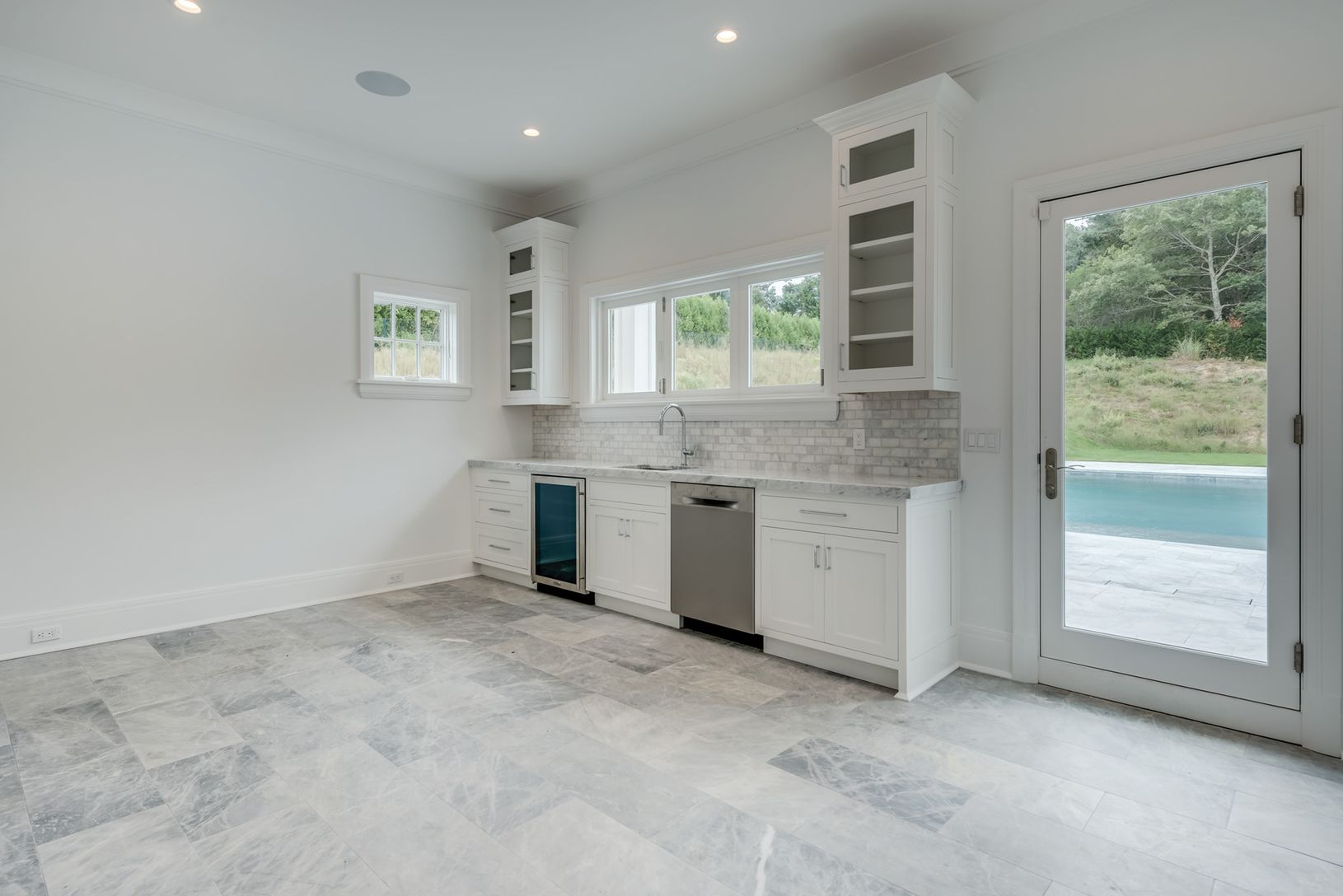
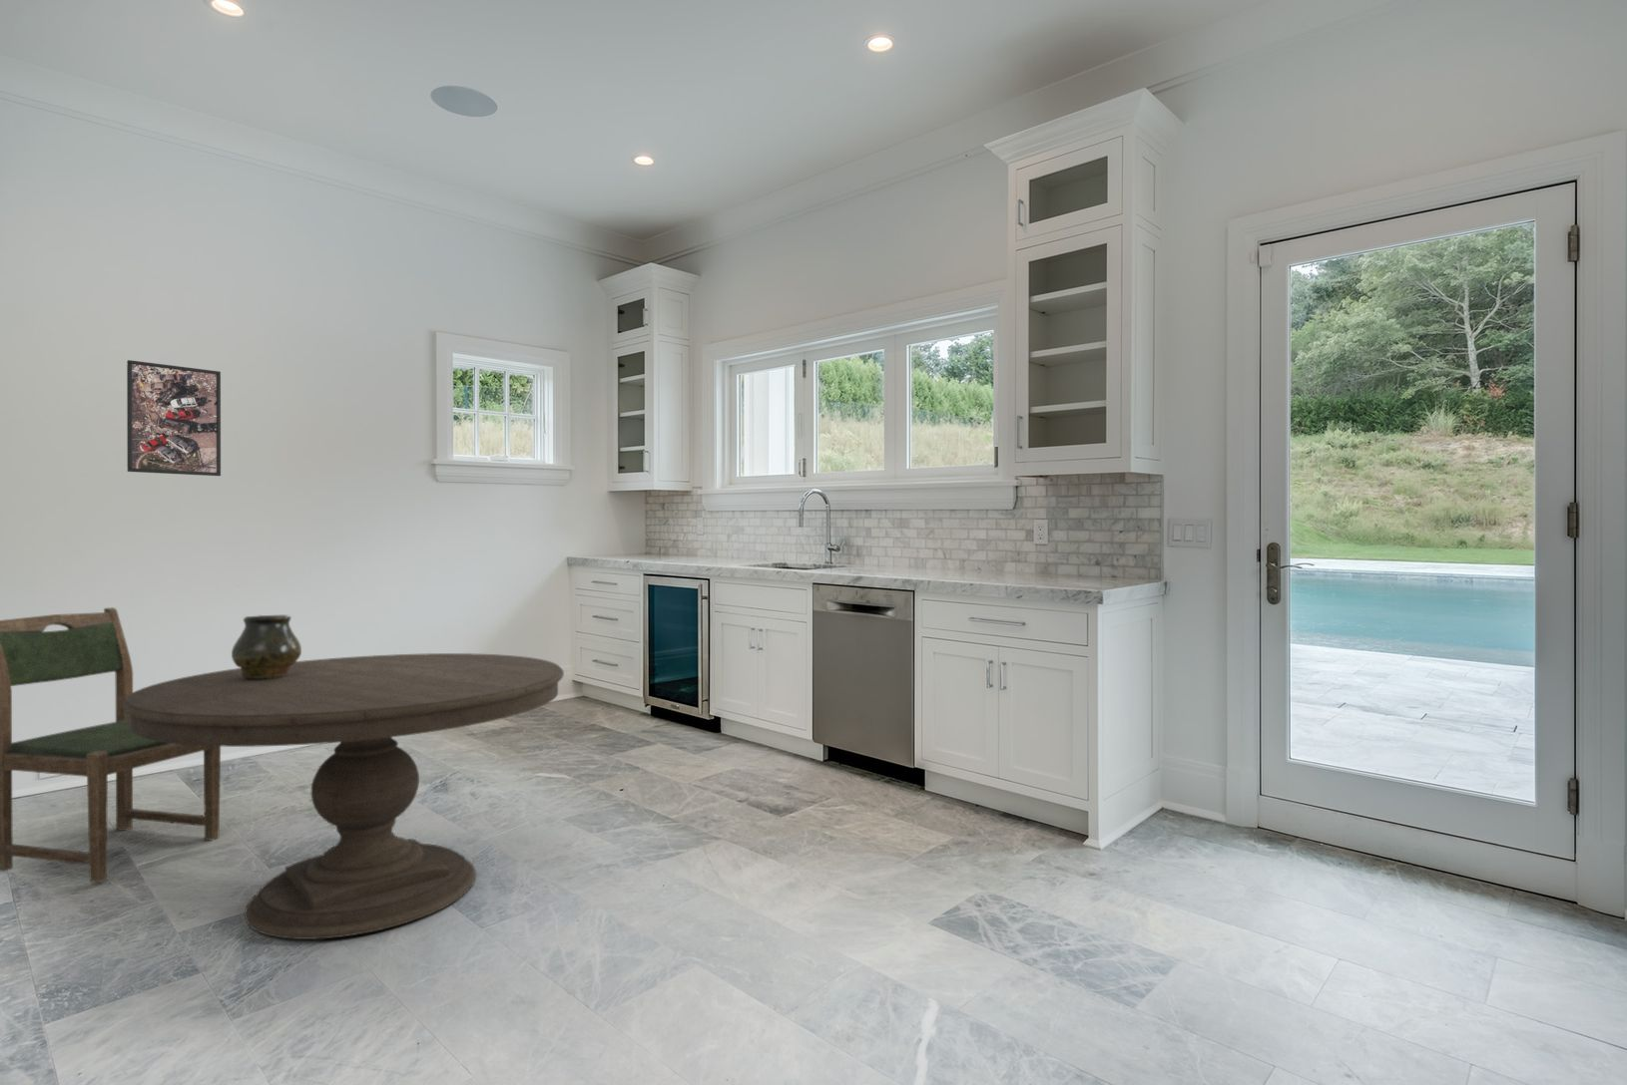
+ vase [230,614,303,679]
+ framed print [126,358,222,477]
+ dining table [122,653,565,941]
+ dining chair [0,607,222,884]
